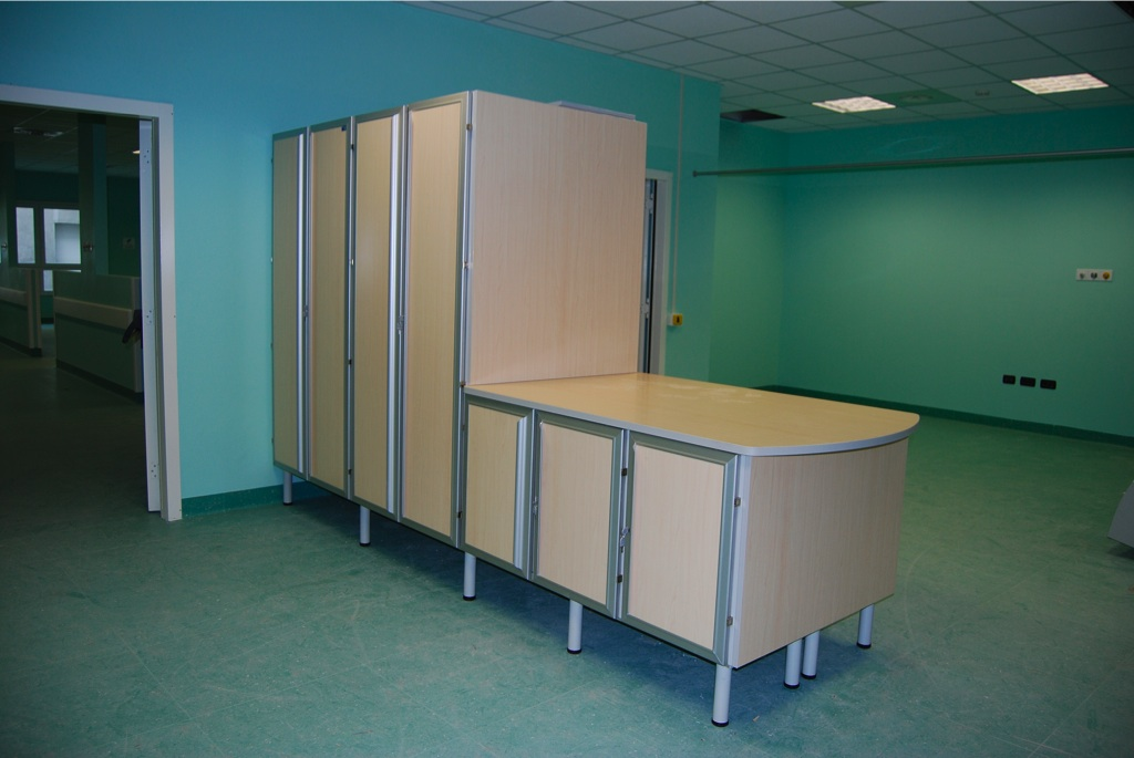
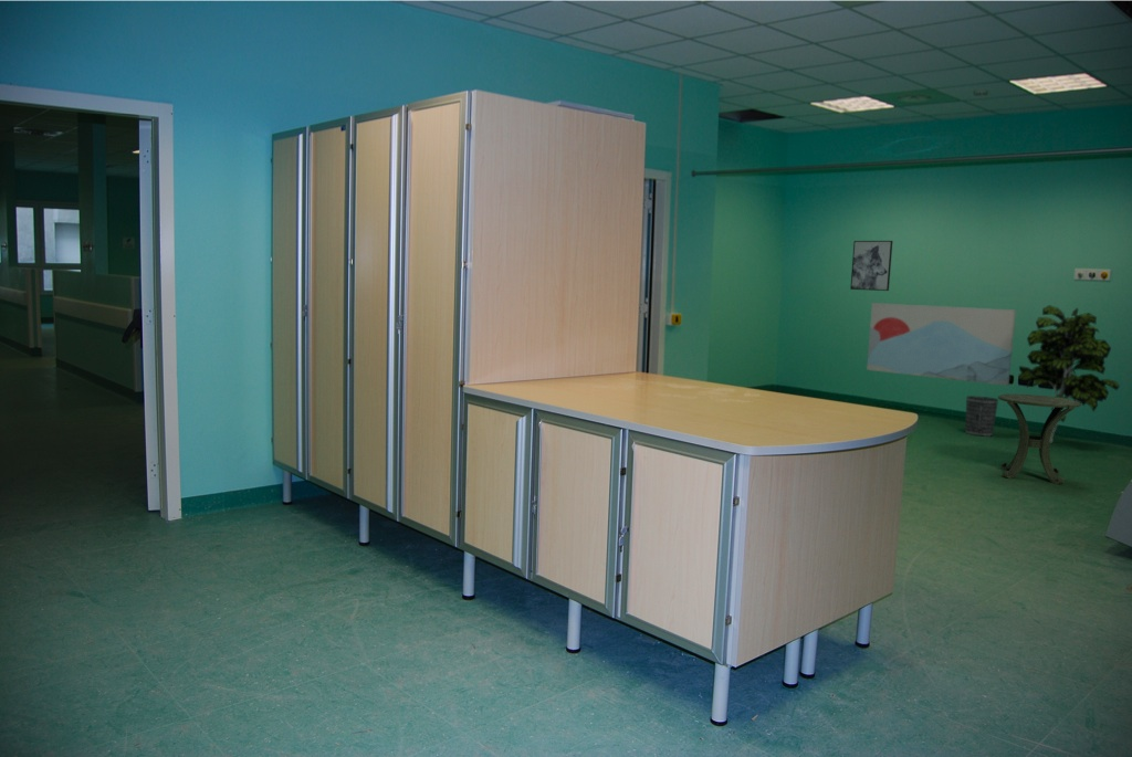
+ indoor plant [1017,304,1121,443]
+ side table [997,393,1082,485]
+ wastebasket [964,395,999,438]
+ wall art [866,302,1017,387]
+ wall art [849,240,894,292]
